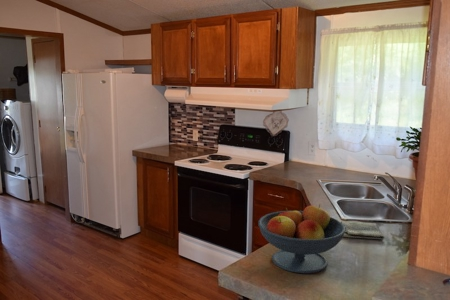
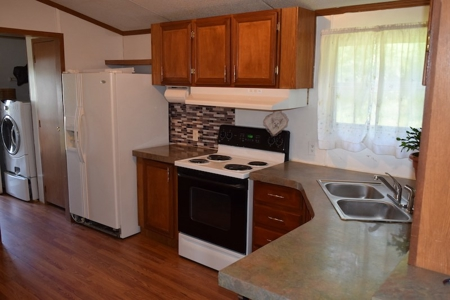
- dish towel [340,220,386,240]
- fruit bowl [257,204,346,274]
